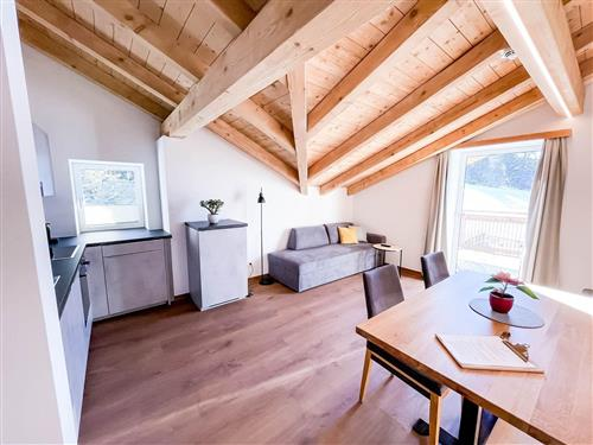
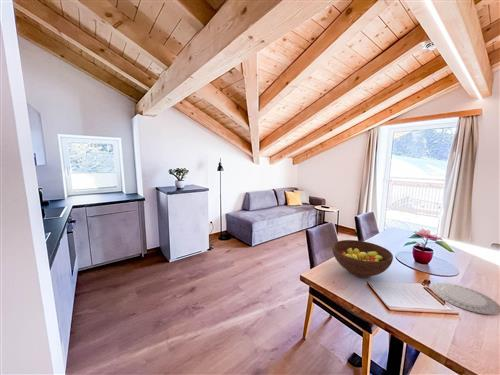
+ chinaware [431,282,500,315]
+ fruit bowl [331,239,394,279]
